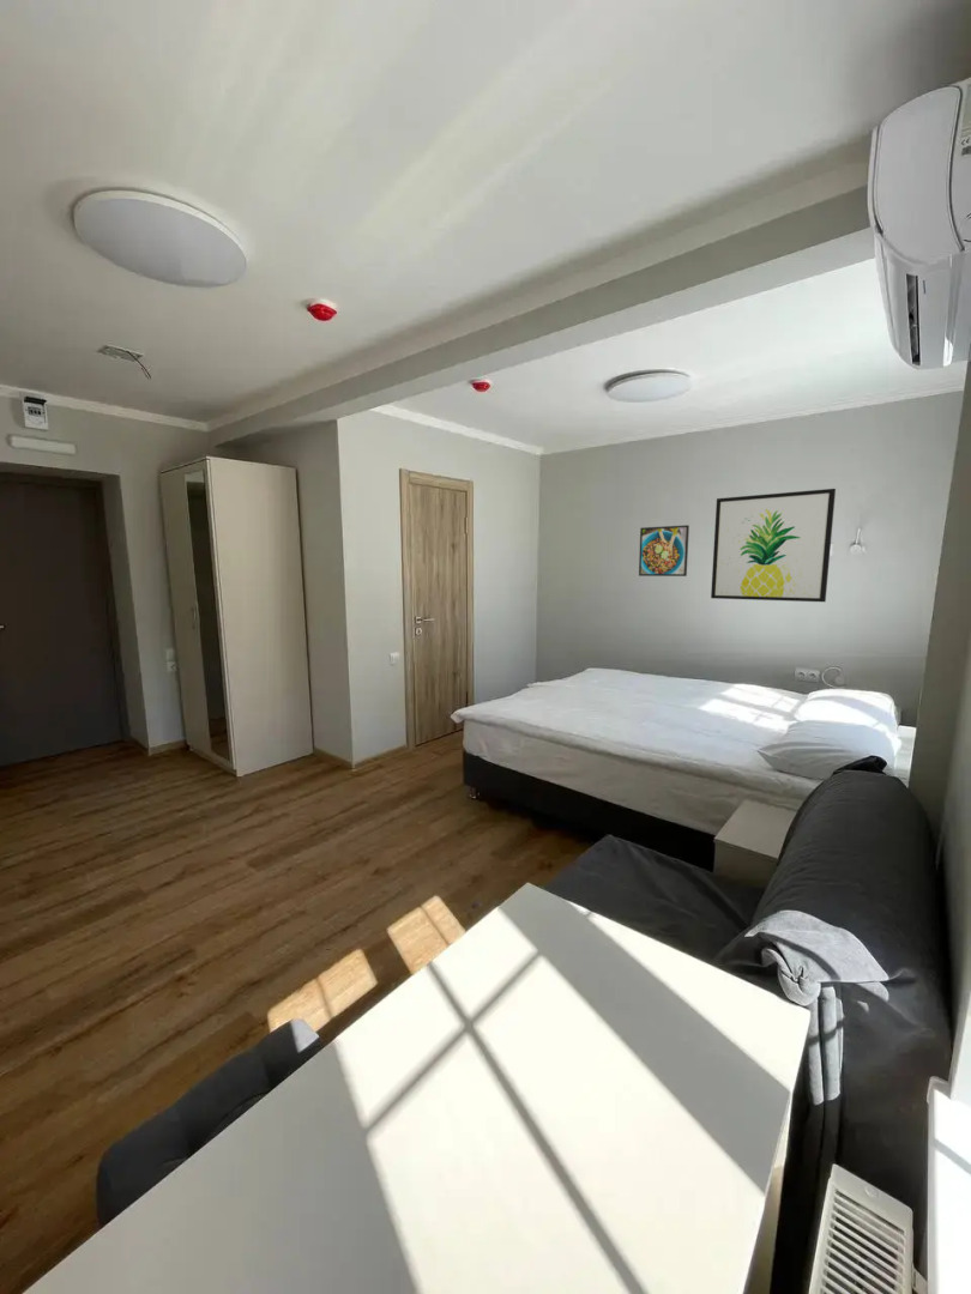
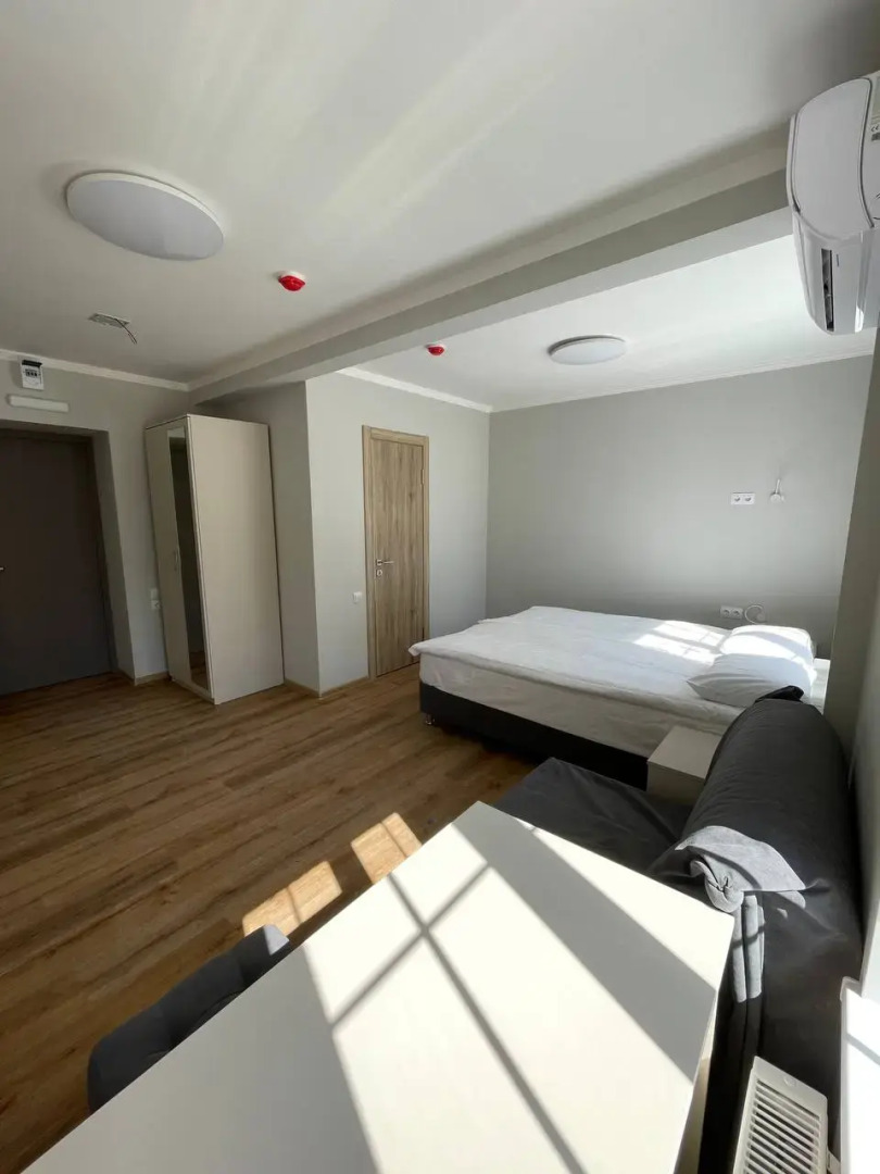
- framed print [638,524,690,578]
- wall art [710,488,837,603]
